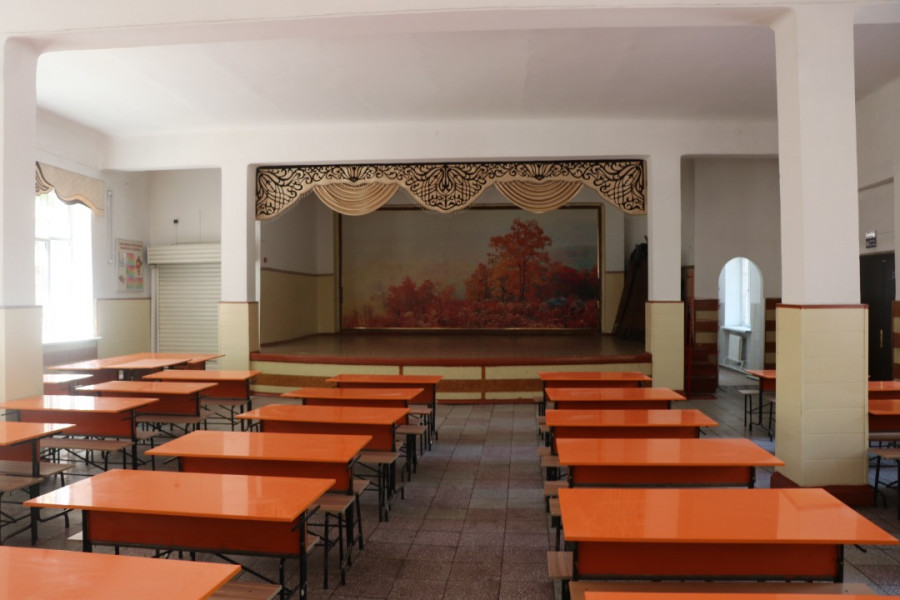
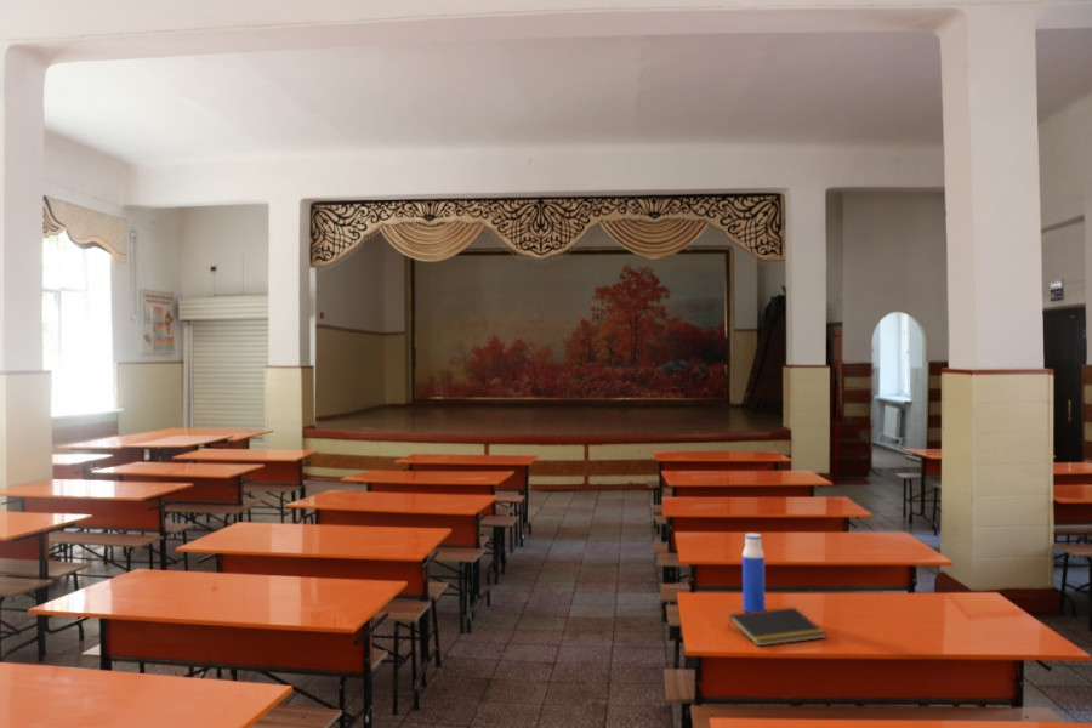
+ water bottle [741,533,767,613]
+ notepad [727,607,827,647]
